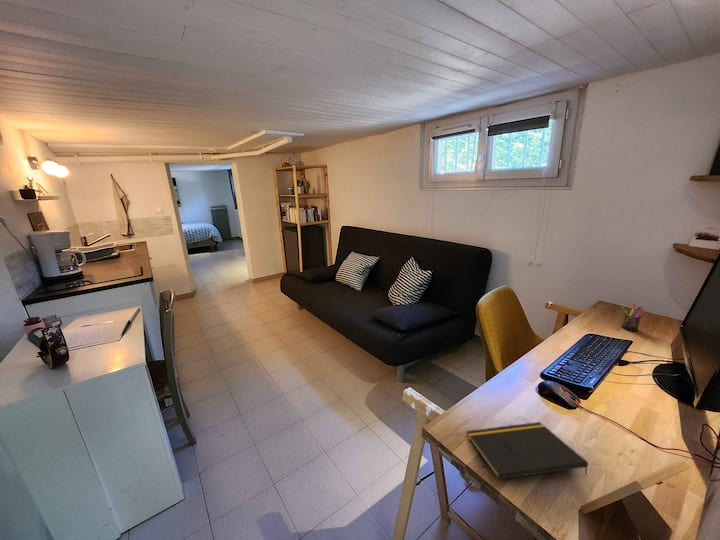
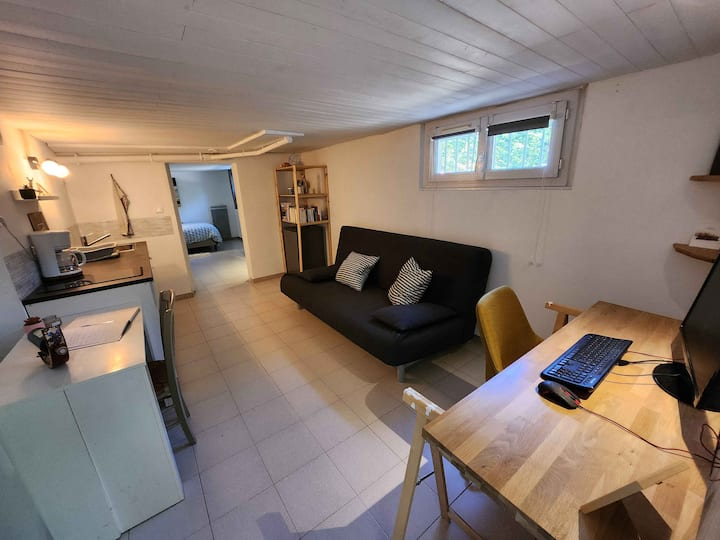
- pen holder [620,302,645,332]
- notepad [466,421,589,481]
